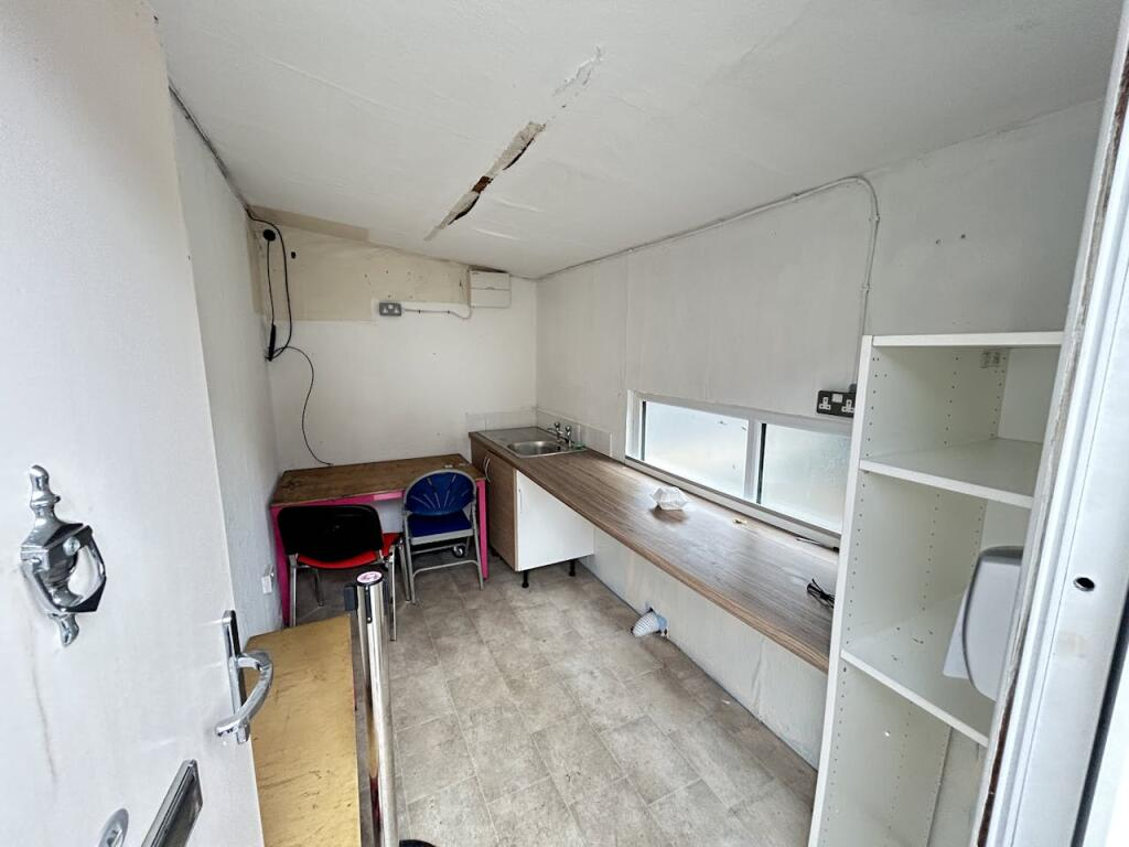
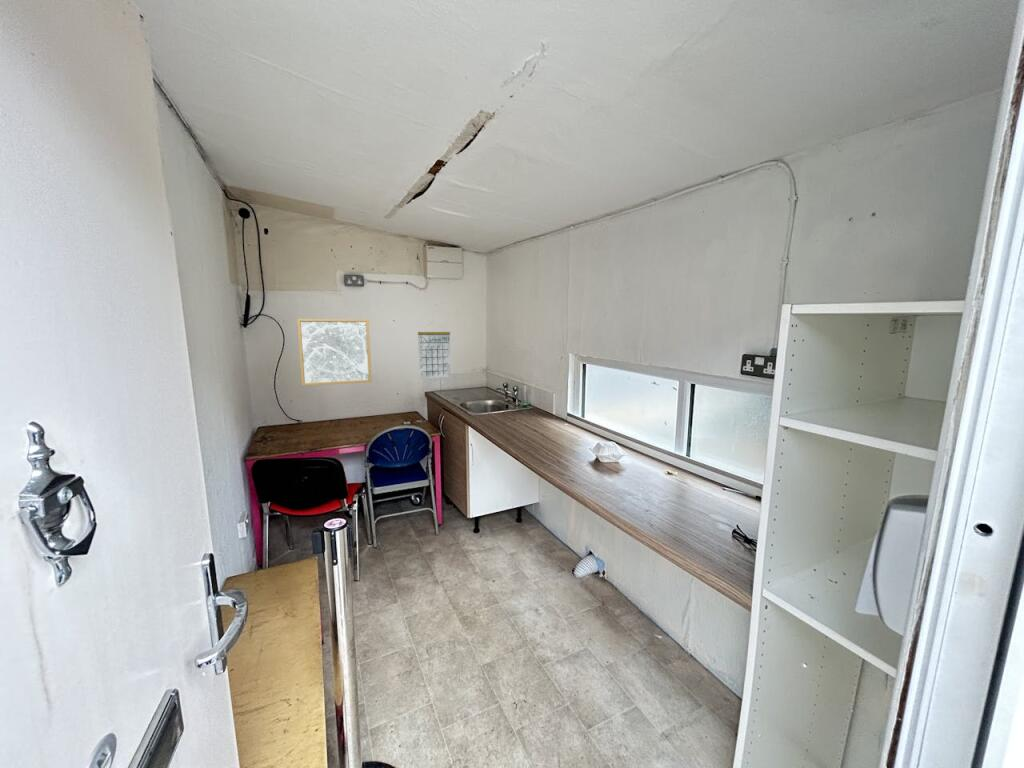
+ wall art [296,318,372,387]
+ calendar [417,321,451,380]
